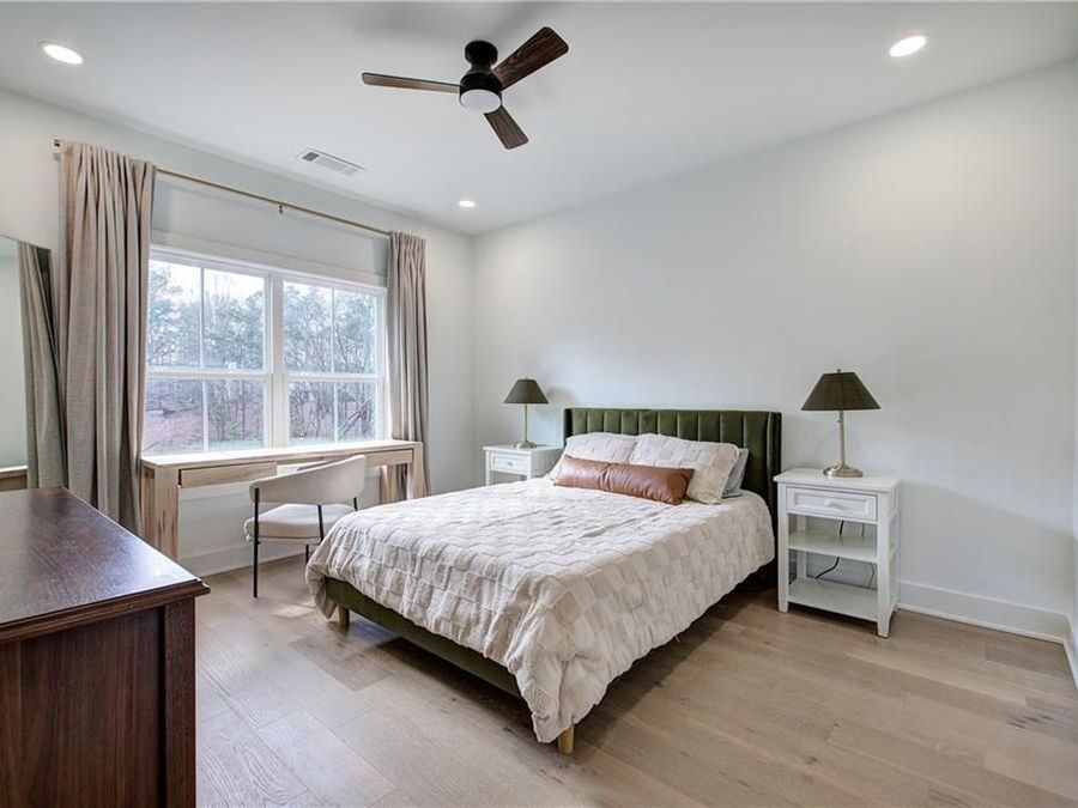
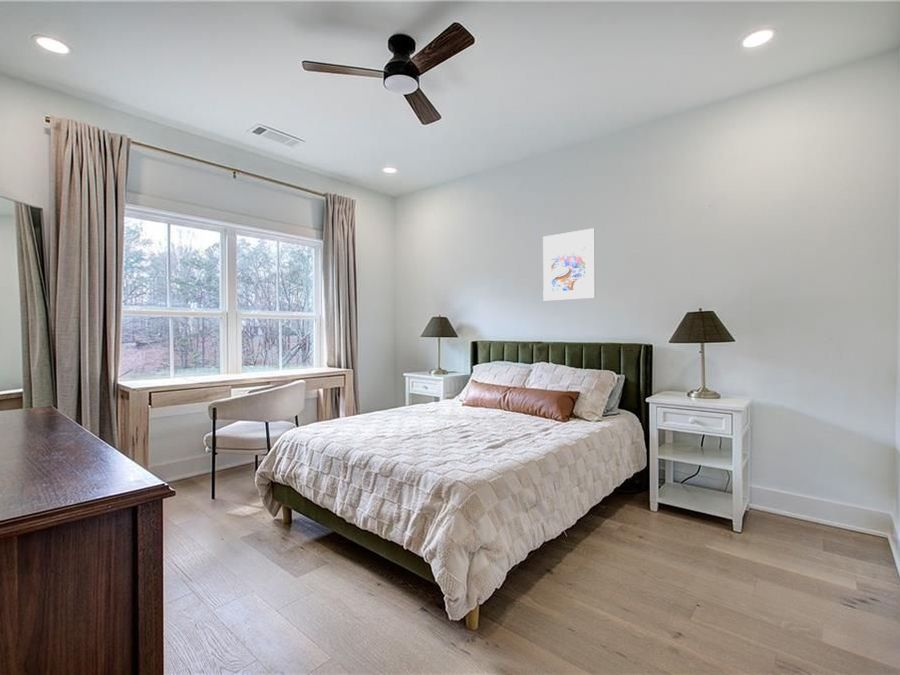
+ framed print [542,227,596,302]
